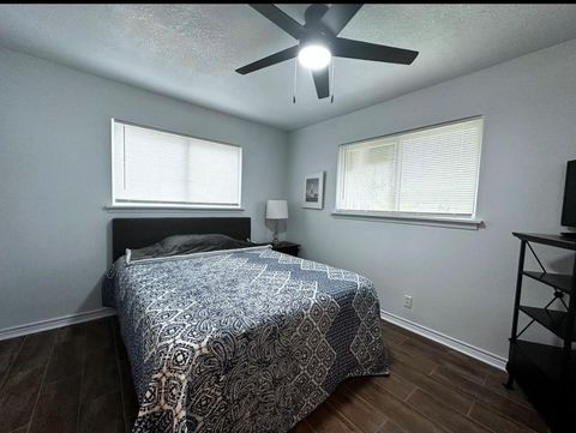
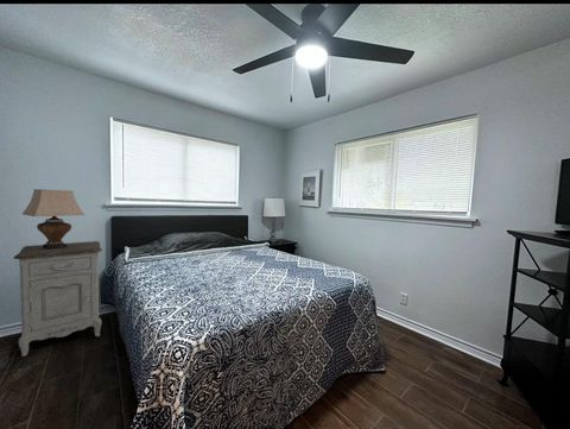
+ table lamp [21,188,86,250]
+ nightstand [13,240,103,358]
